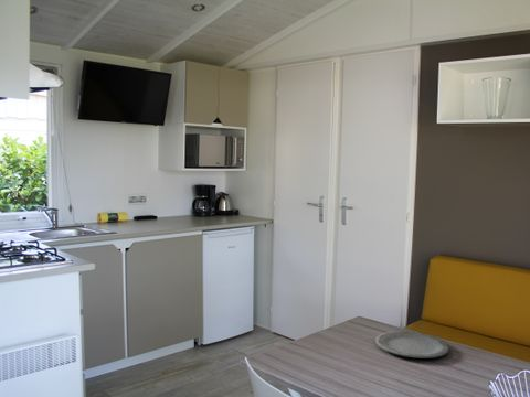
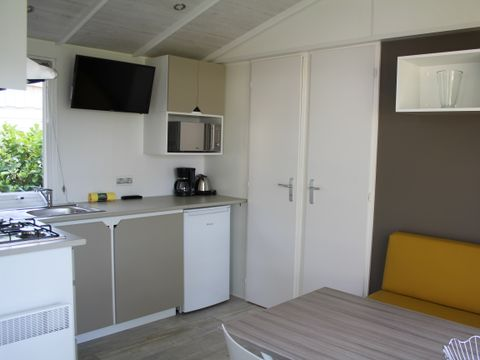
- plate [374,330,451,360]
